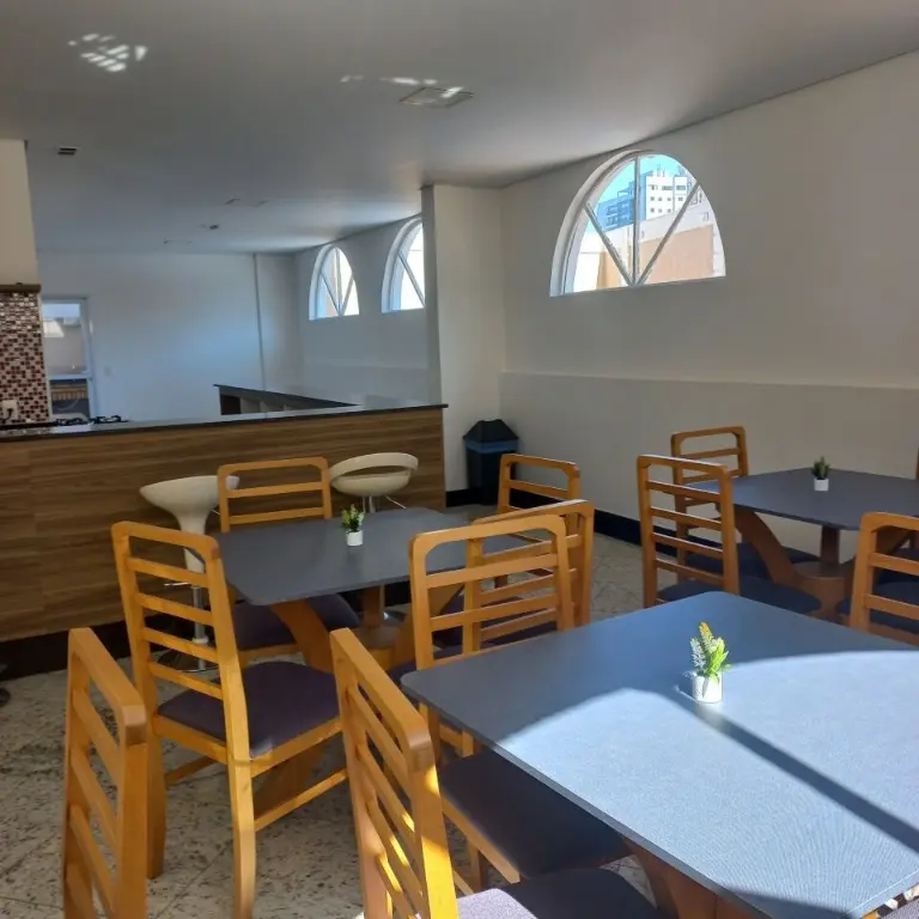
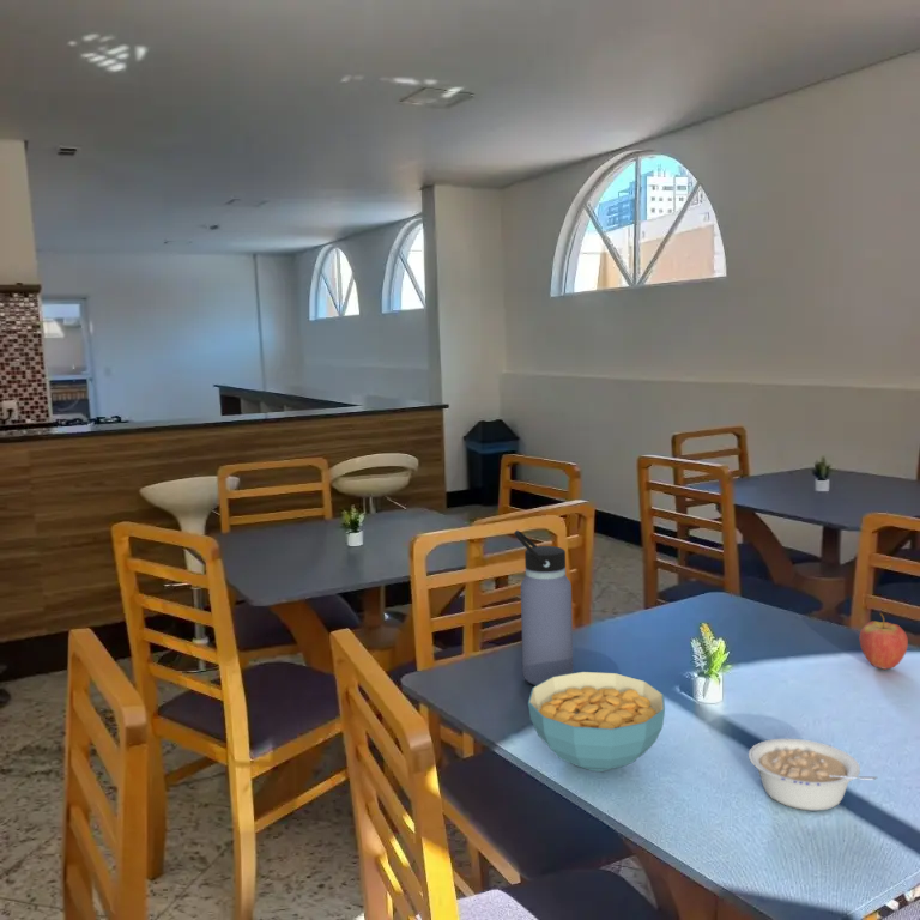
+ fruit [858,612,909,671]
+ cereal bowl [527,671,666,773]
+ water bottle [513,529,574,686]
+ legume [748,738,878,811]
